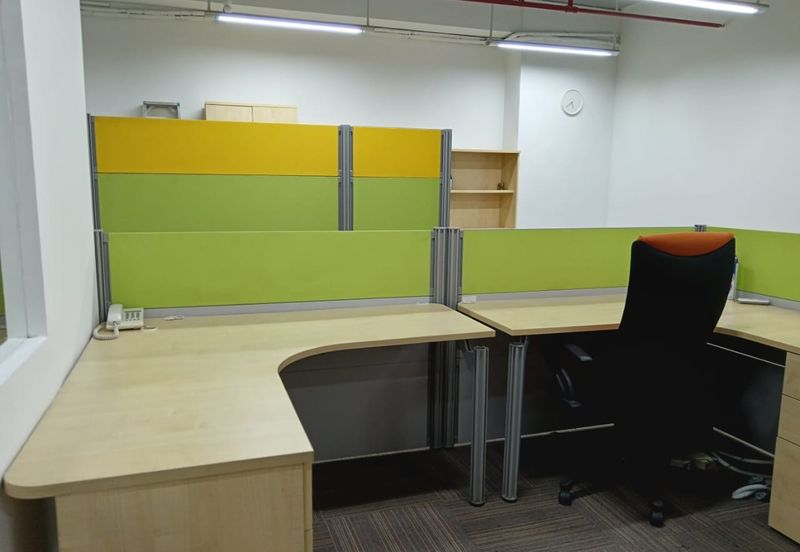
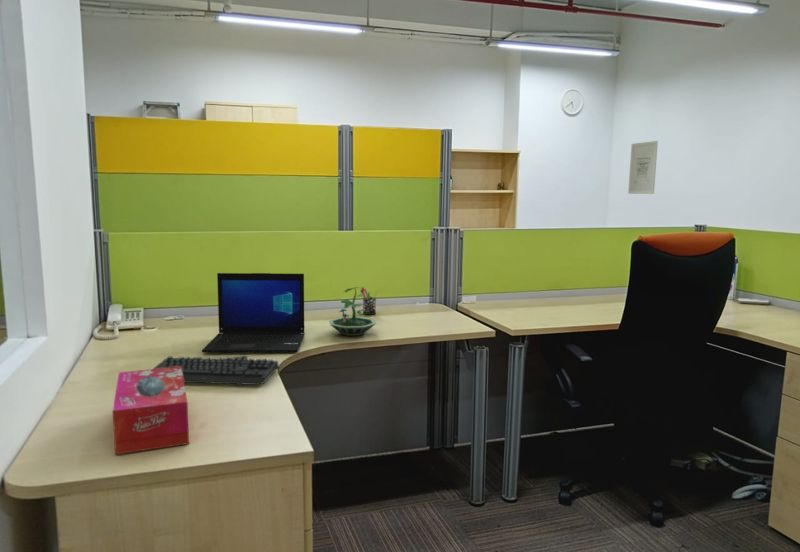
+ laptop [201,272,306,354]
+ pen holder [359,286,380,316]
+ terrarium [328,286,378,337]
+ keyboard [152,355,280,386]
+ wall art [627,140,659,195]
+ tissue box [112,367,190,455]
